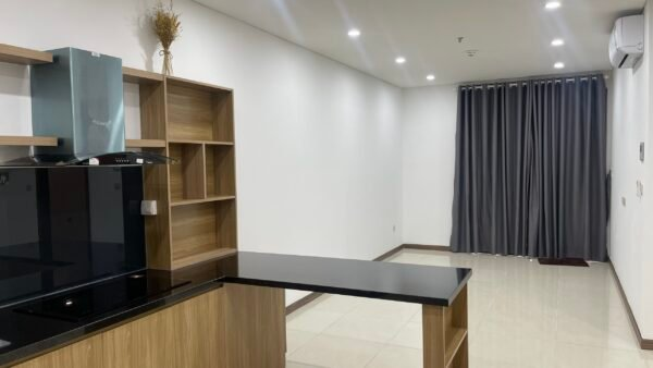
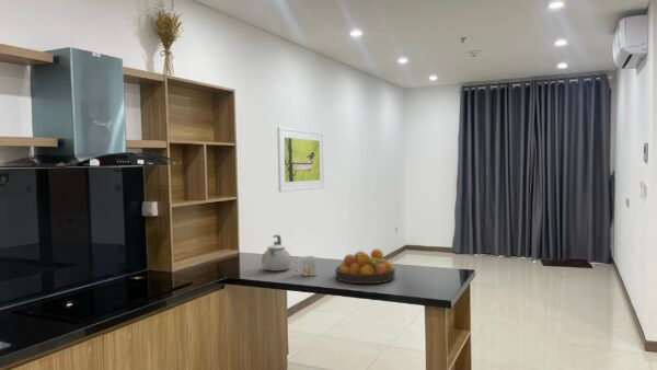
+ mug [295,255,318,277]
+ fruit bowl [334,247,396,285]
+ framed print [276,126,325,194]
+ kettle [261,234,292,271]
